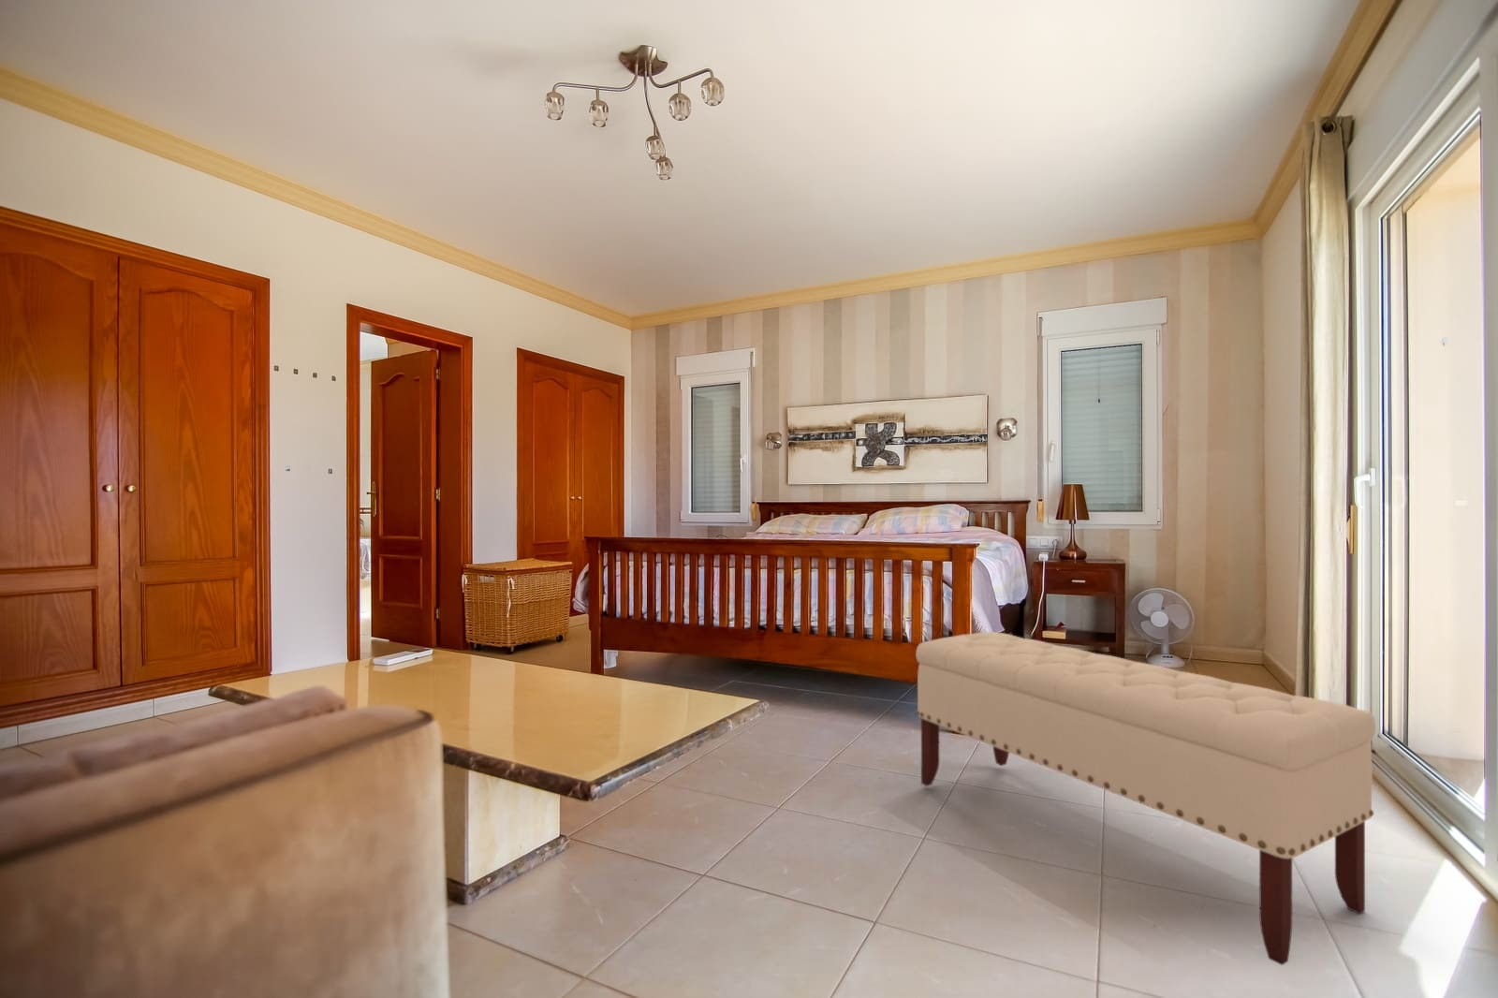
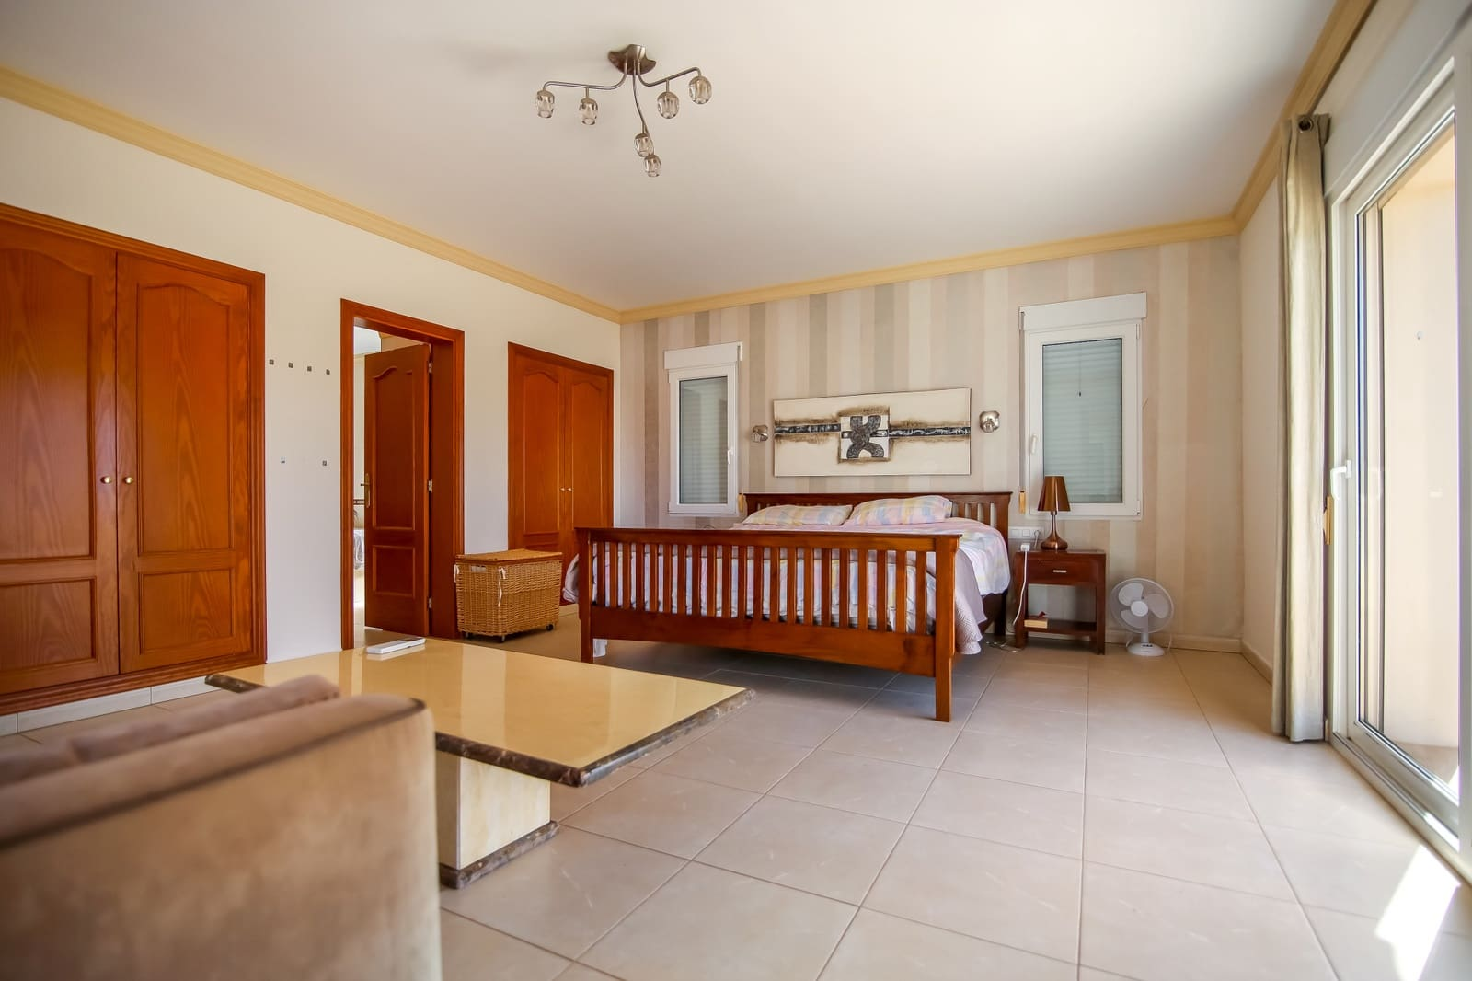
- bench [914,632,1377,966]
